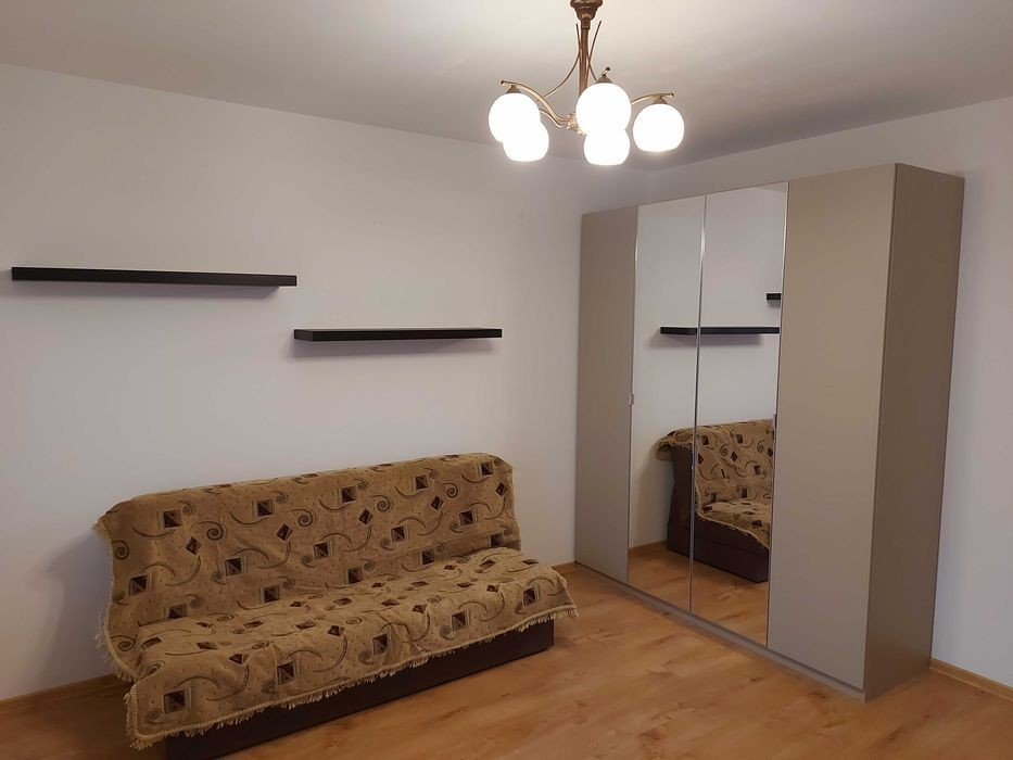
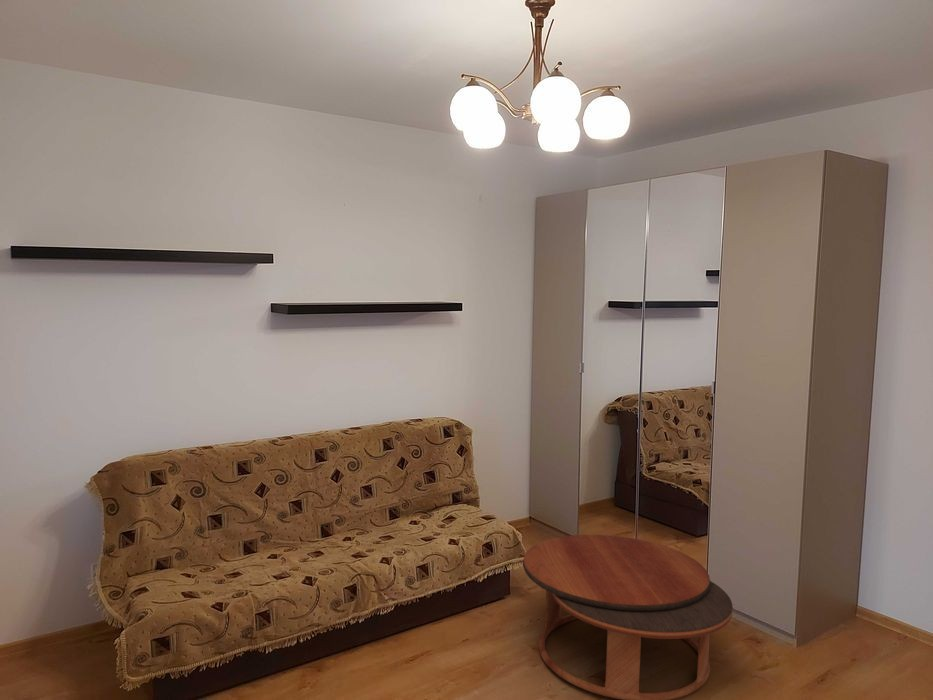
+ coffee table [522,534,734,700]
